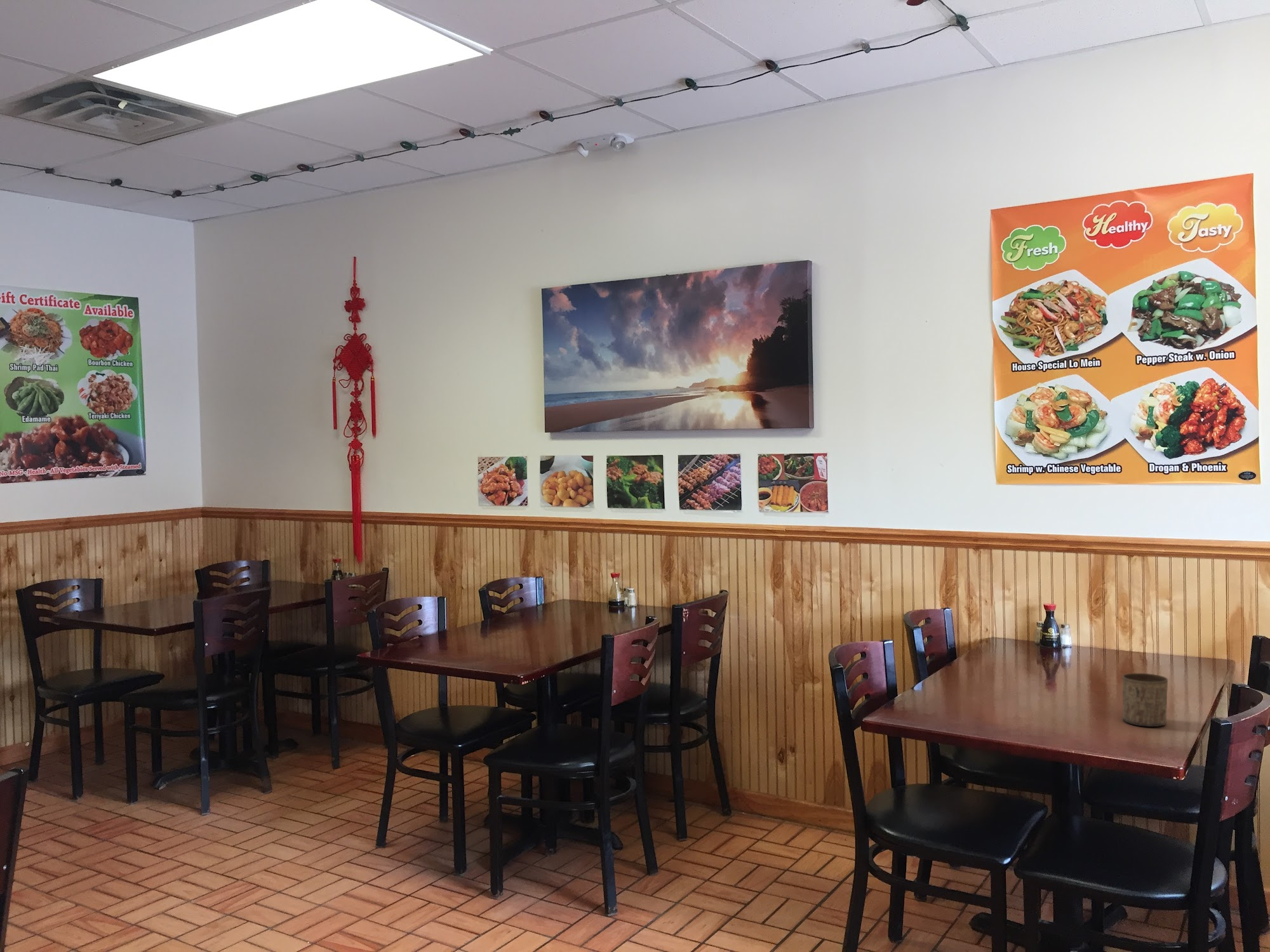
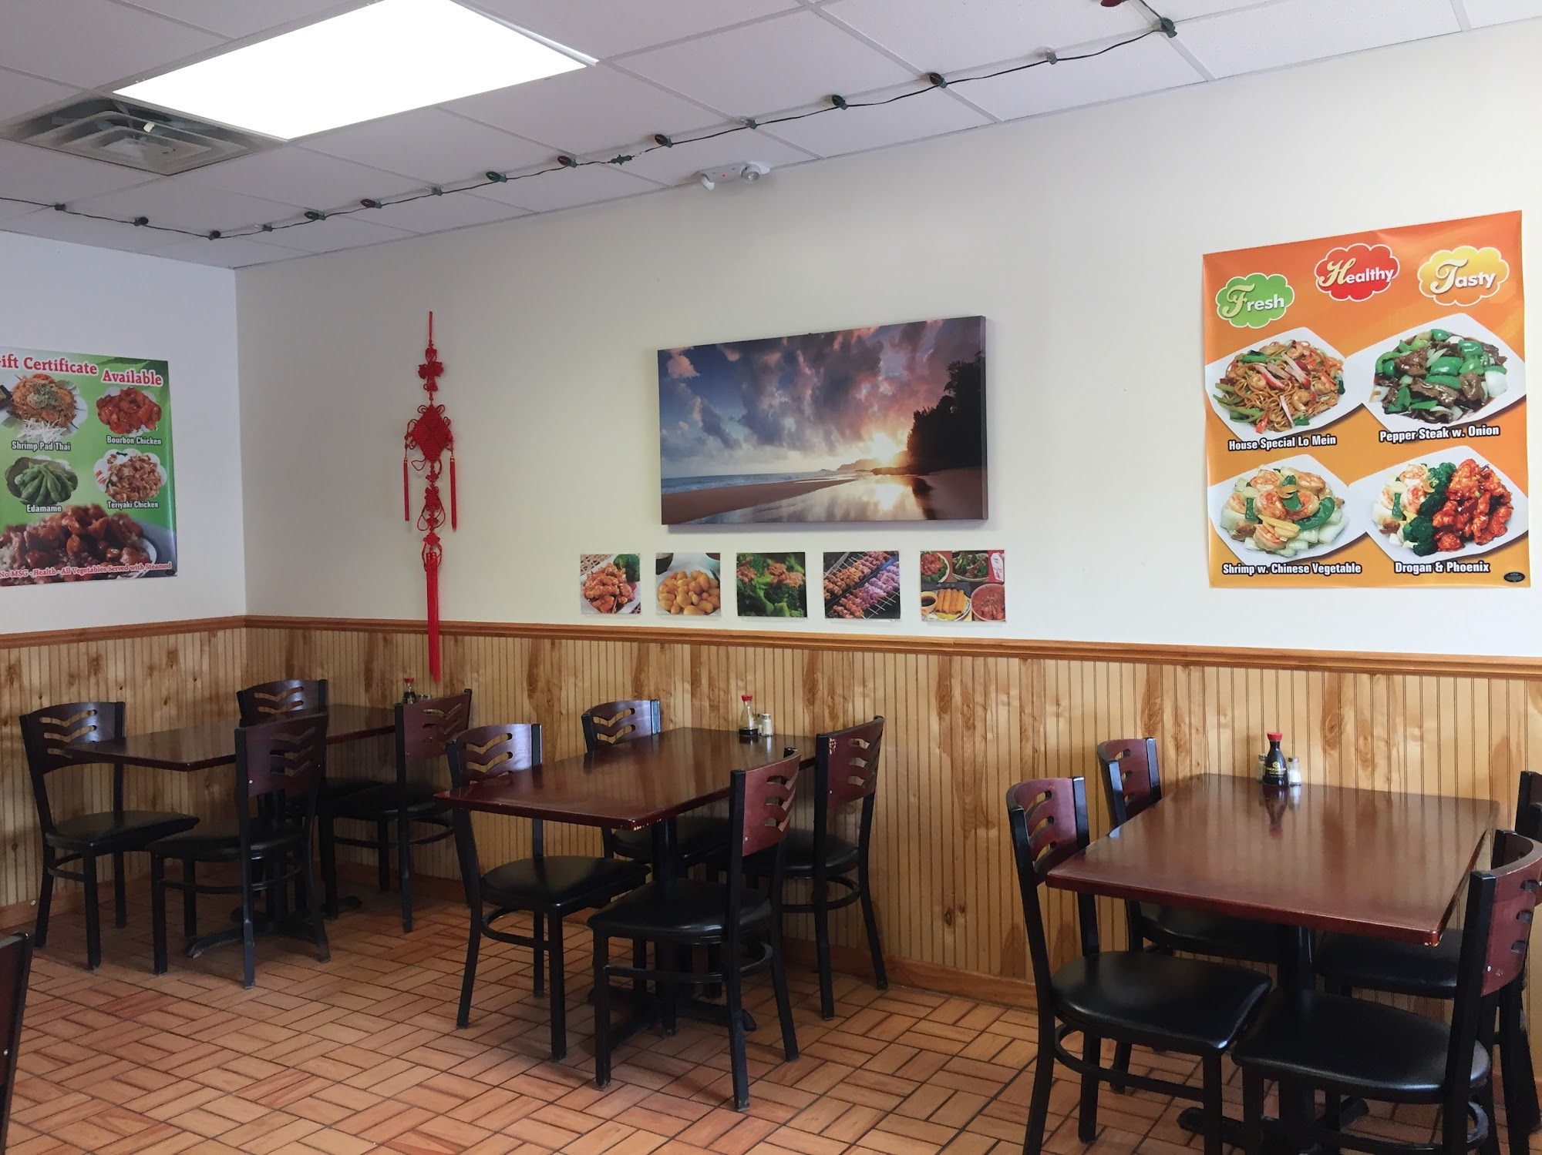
- cup [1121,673,1168,727]
